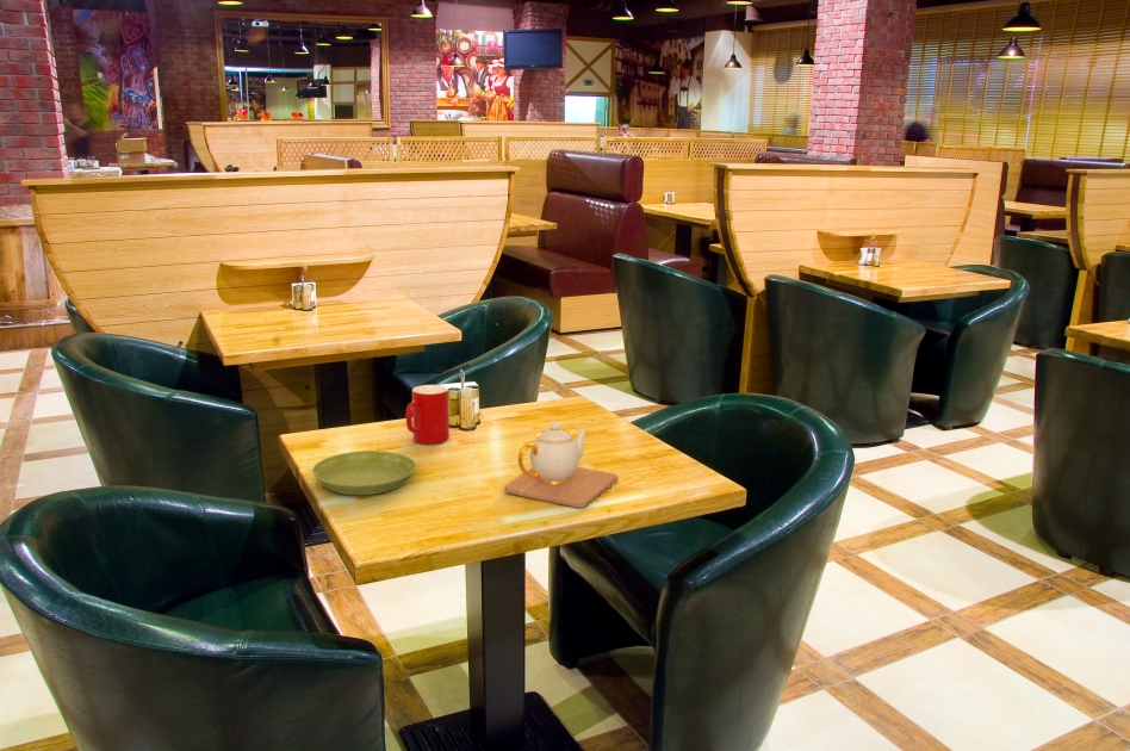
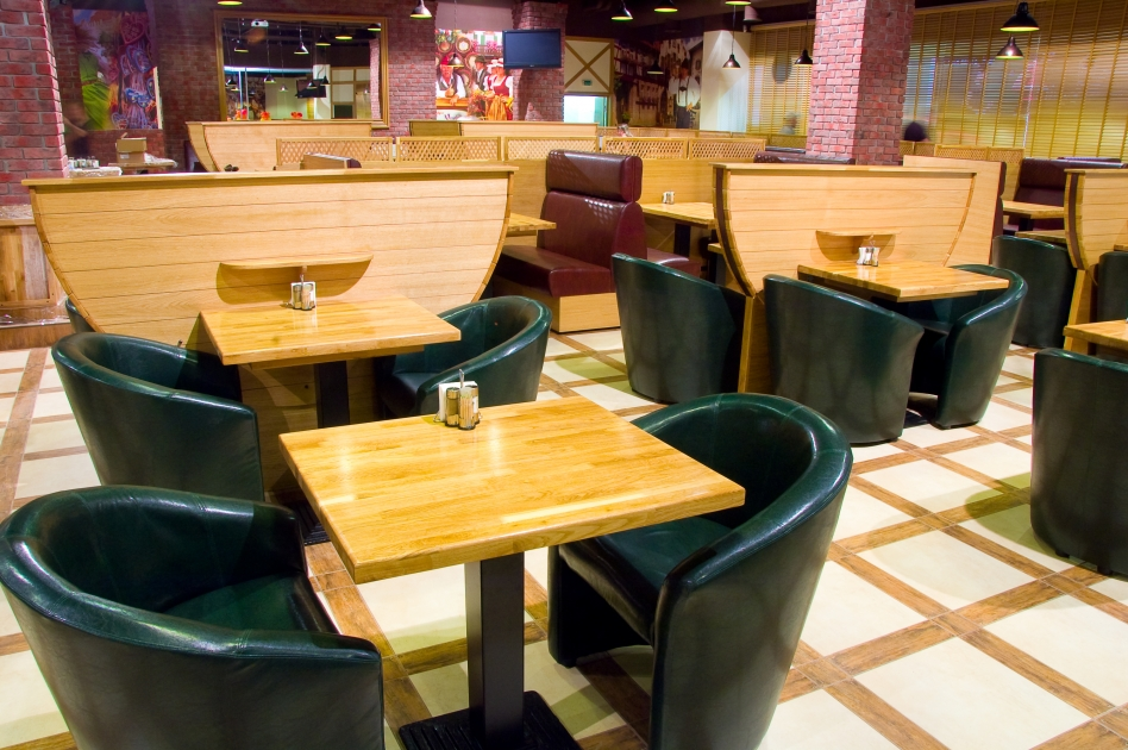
- saucer [311,449,417,496]
- teapot [503,421,619,509]
- cup [405,384,451,446]
